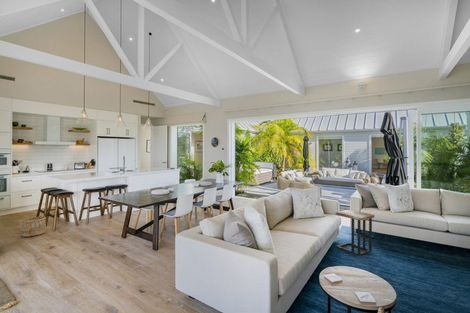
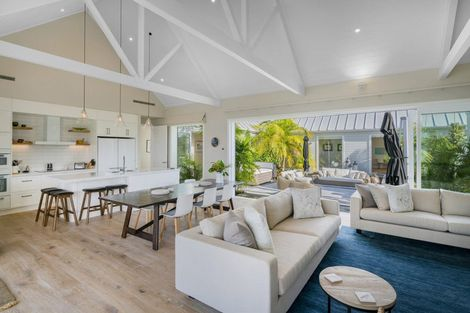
- side table [334,209,375,257]
- wooden bucket [19,216,47,238]
